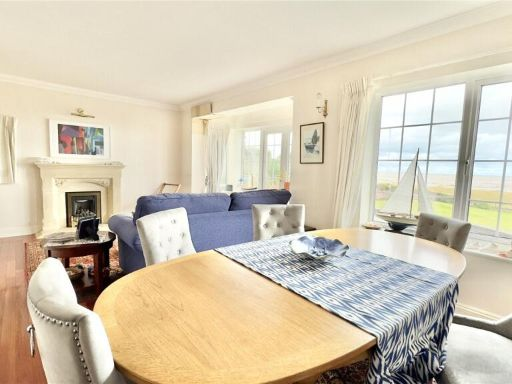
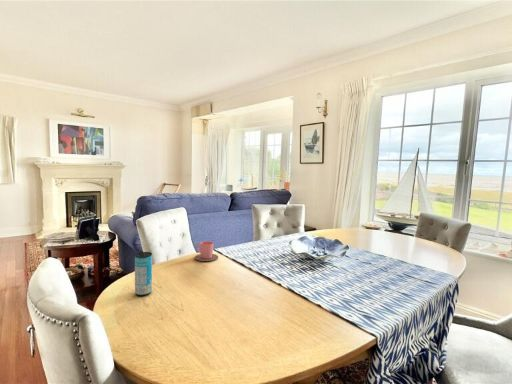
+ cup [194,240,219,262]
+ beverage can [134,251,153,297]
